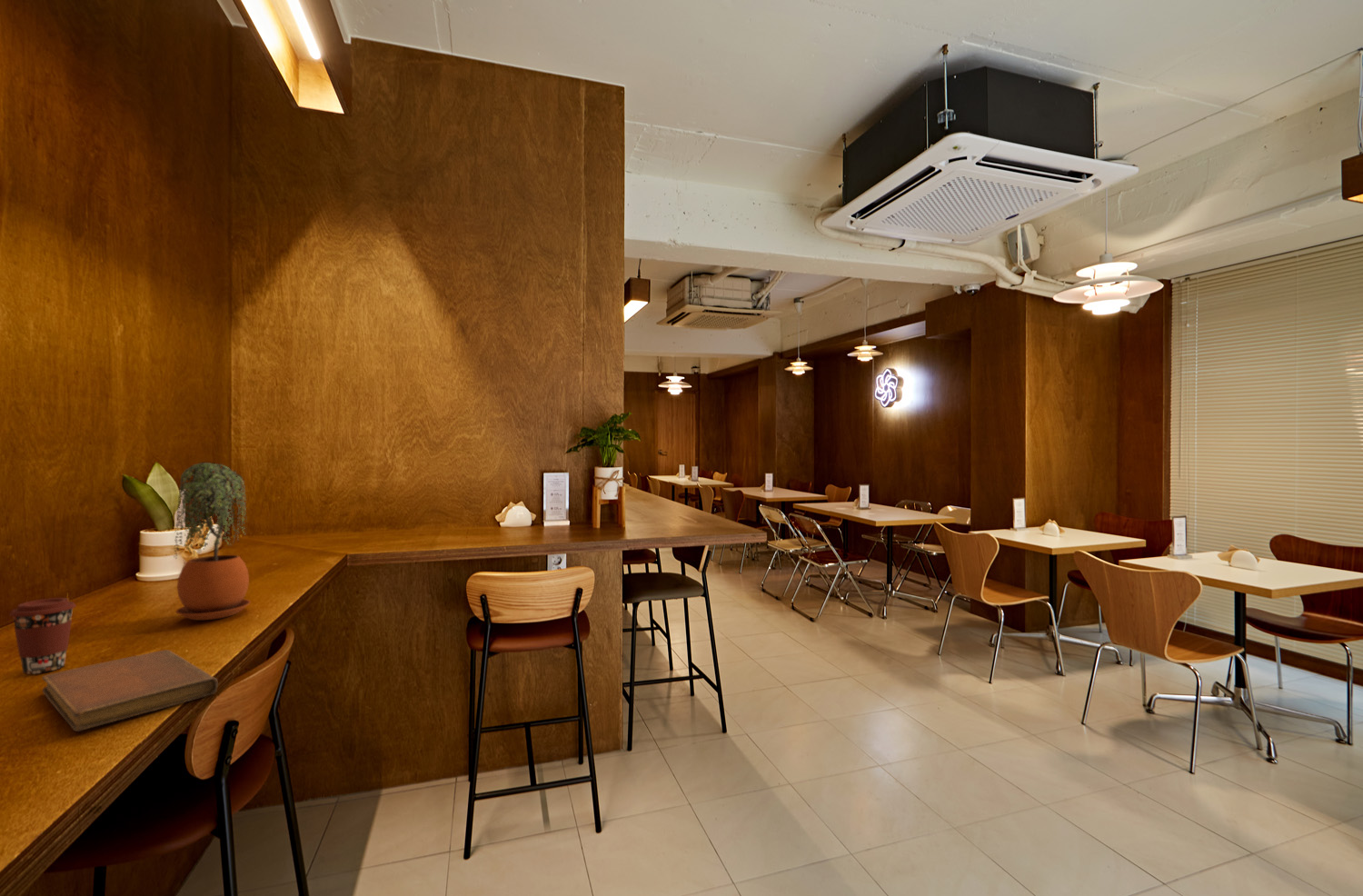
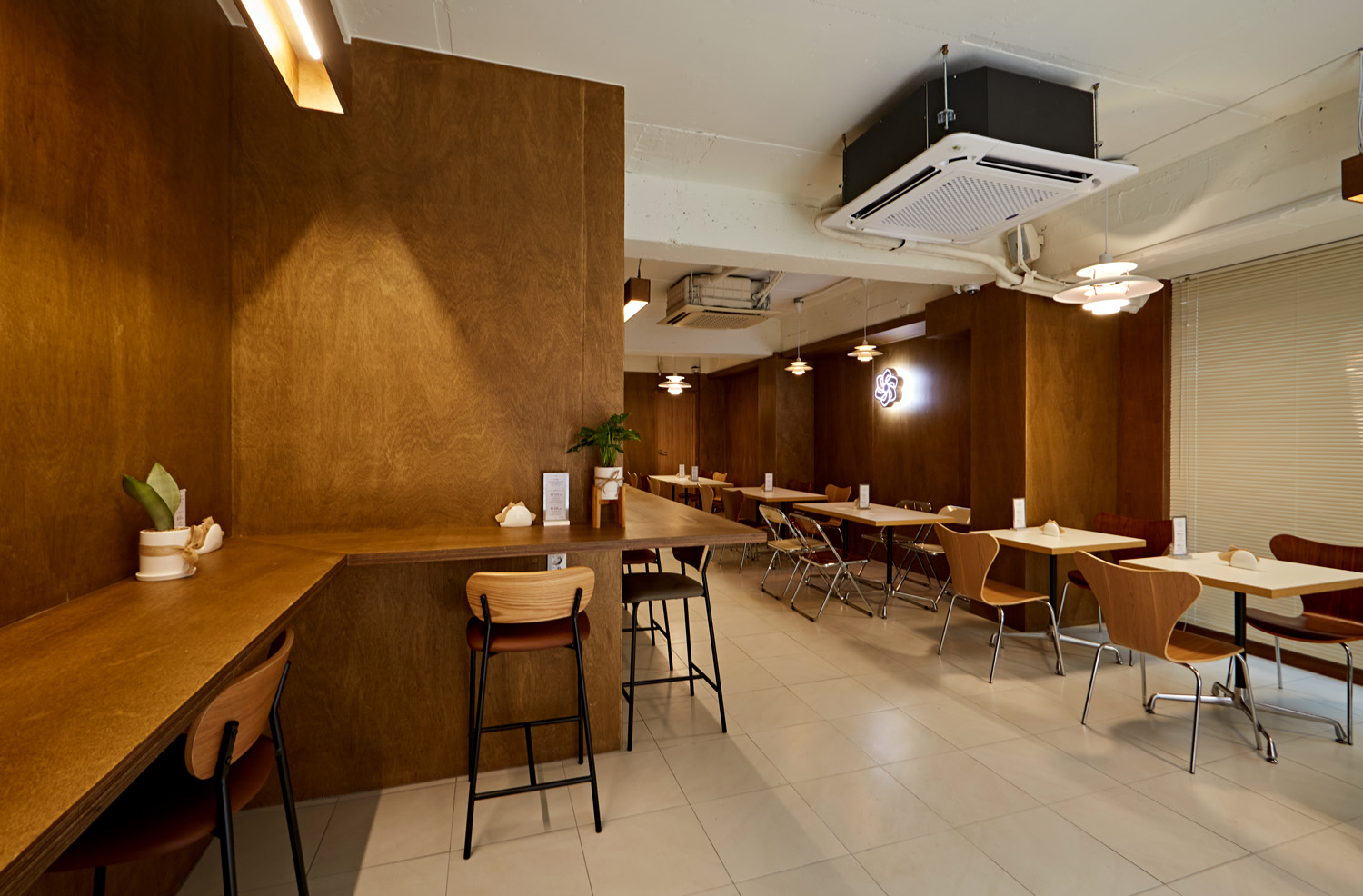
- potted plant [173,462,251,621]
- coffee cup [8,597,77,675]
- notebook [41,649,219,732]
